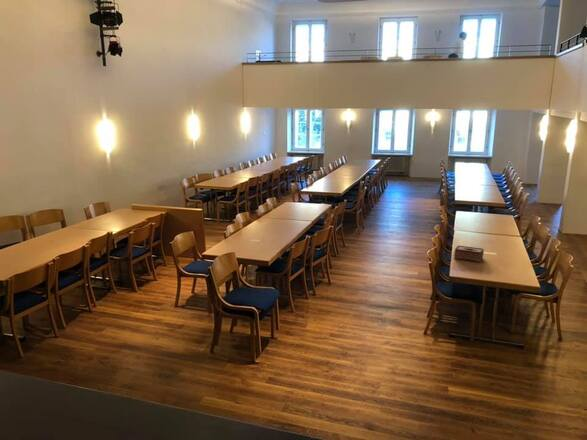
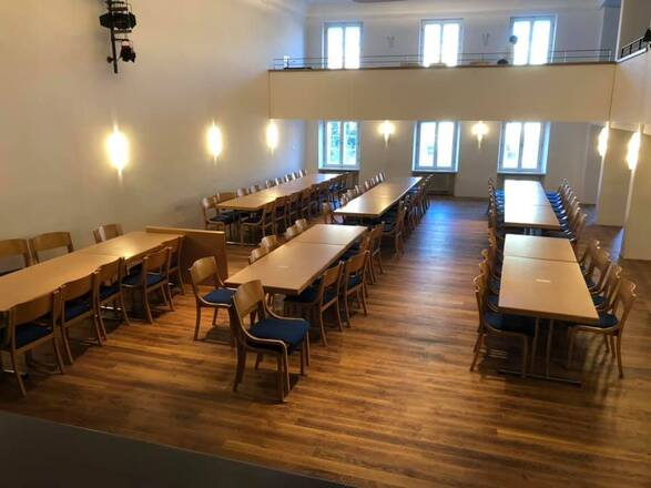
- tissue box [453,245,485,263]
